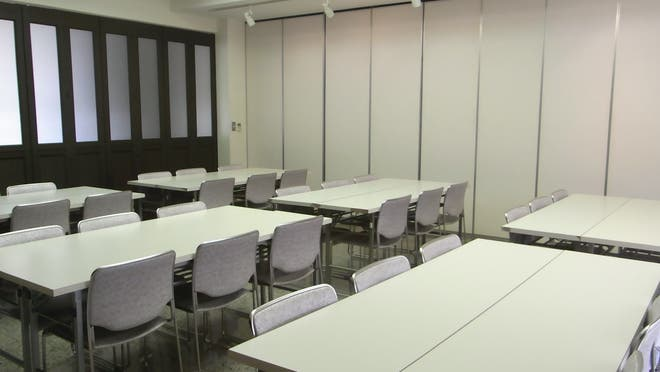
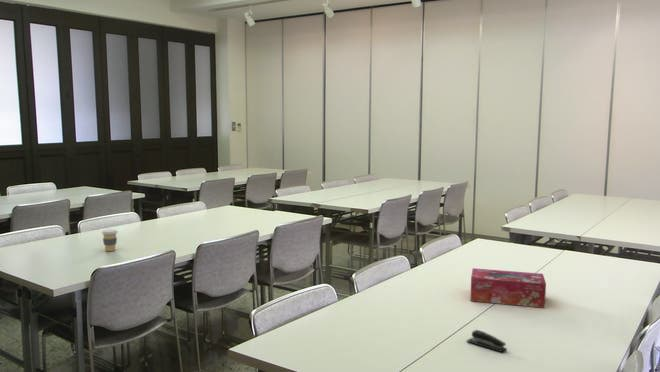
+ stapler [466,329,508,353]
+ coffee cup [101,228,119,252]
+ tissue box [469,267,547,309]
